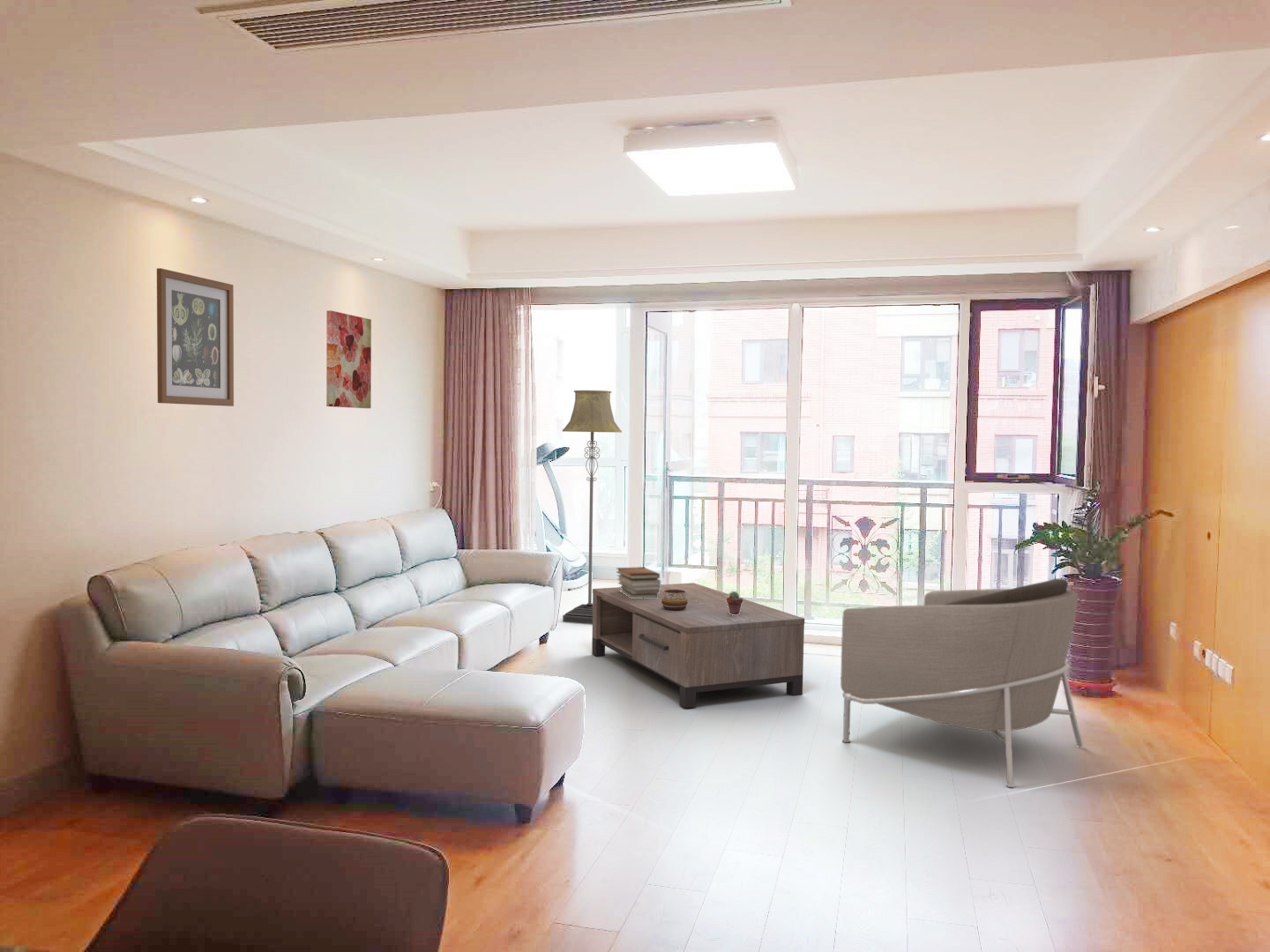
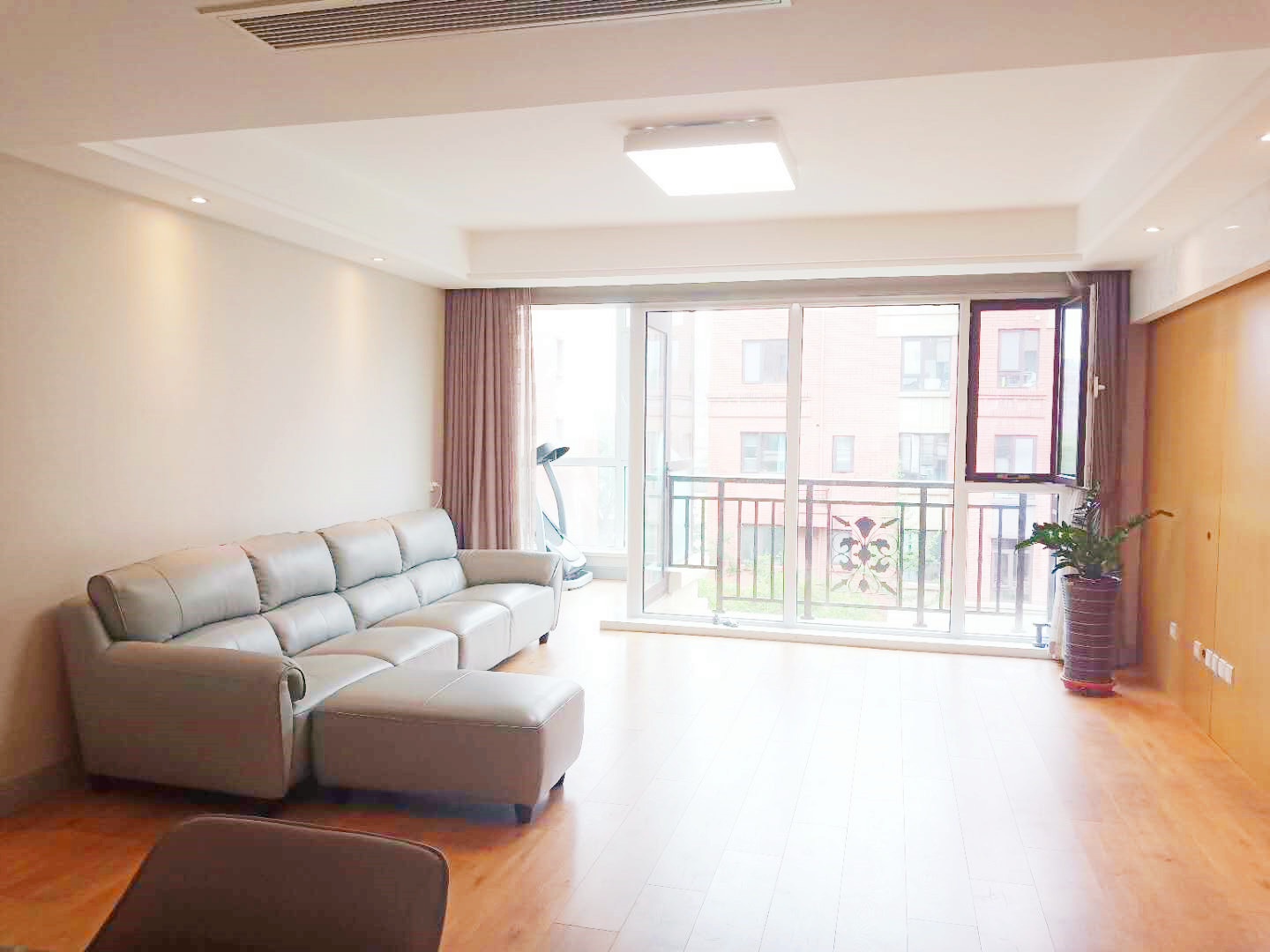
- decorative bowl [661,590,688,610]
- book stack [616,566,661,599]
- potted succulent [726,591,744,615]
- wall art [325,309,372,409]
- armchair [840,577,1085,788]
- wall art [156,267,235,407]
- floor lamp [562,390,623,625]
- coffee table [591,582,805,709]
